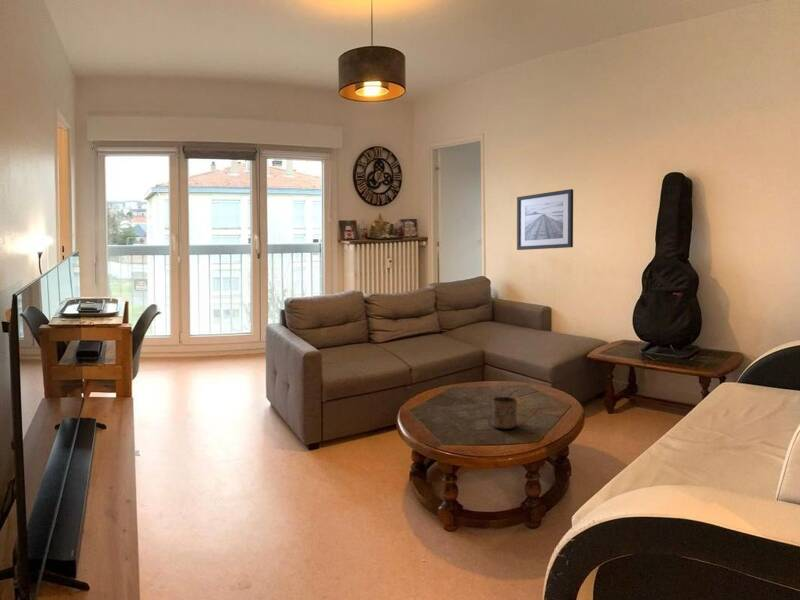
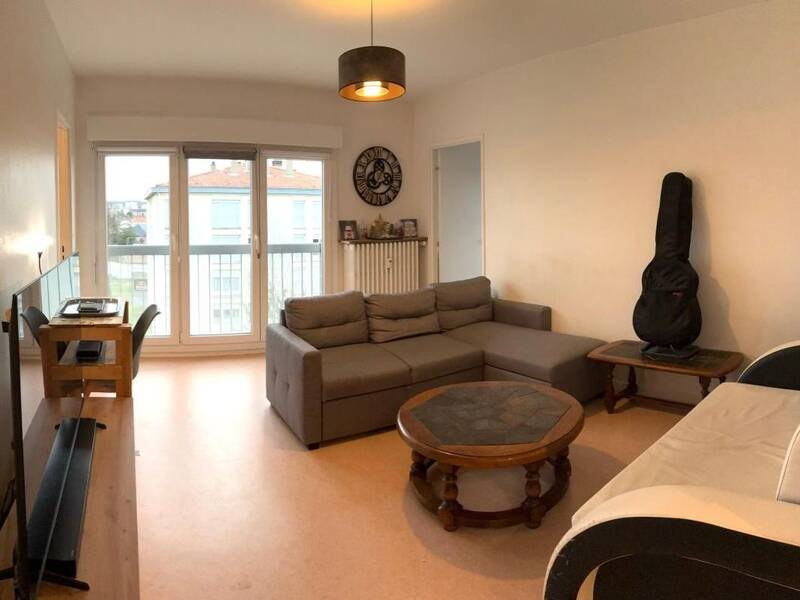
- cup [491,396,518,430]
- wall art [516,188,574,251]
